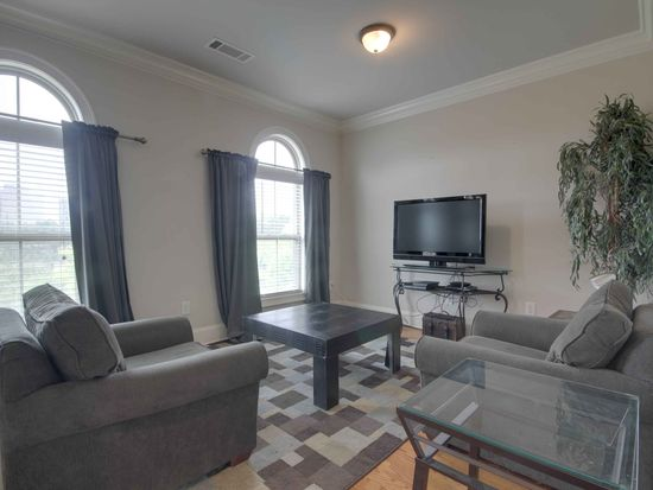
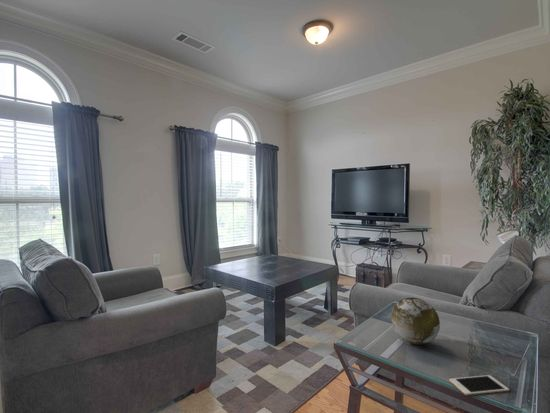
+ decorative orb [390,296,441,346]
+ cell phone [449,374,510,396]
